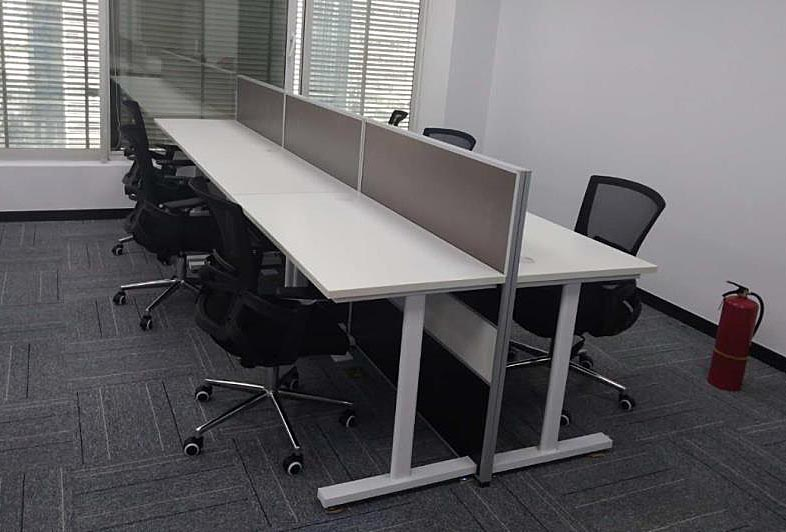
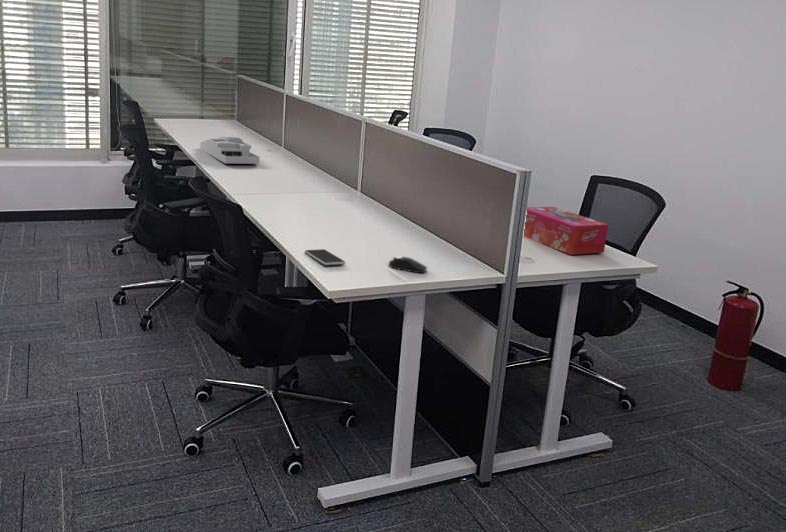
+ smartphone [304,248,346,266]
+ desk organizer [199,136,260,165]
+ computer mouse [388,255,428,274]
+ tissue box [523,206,609,256]
